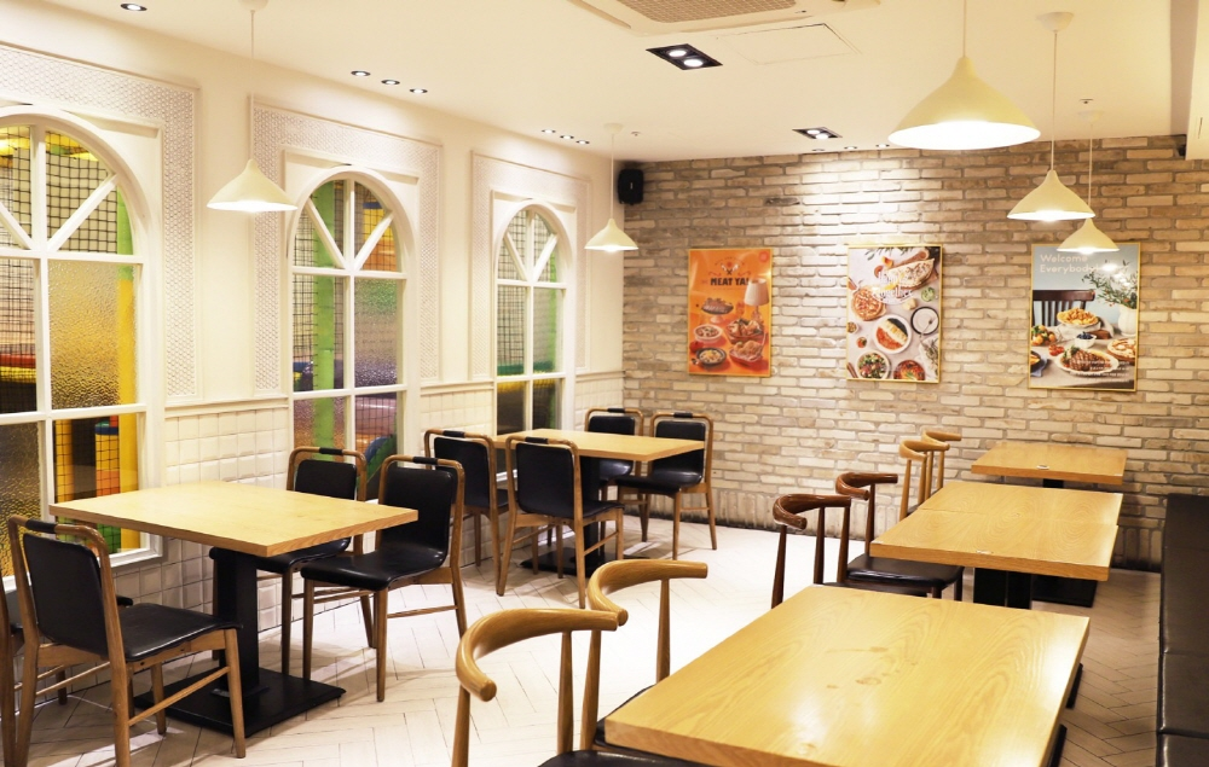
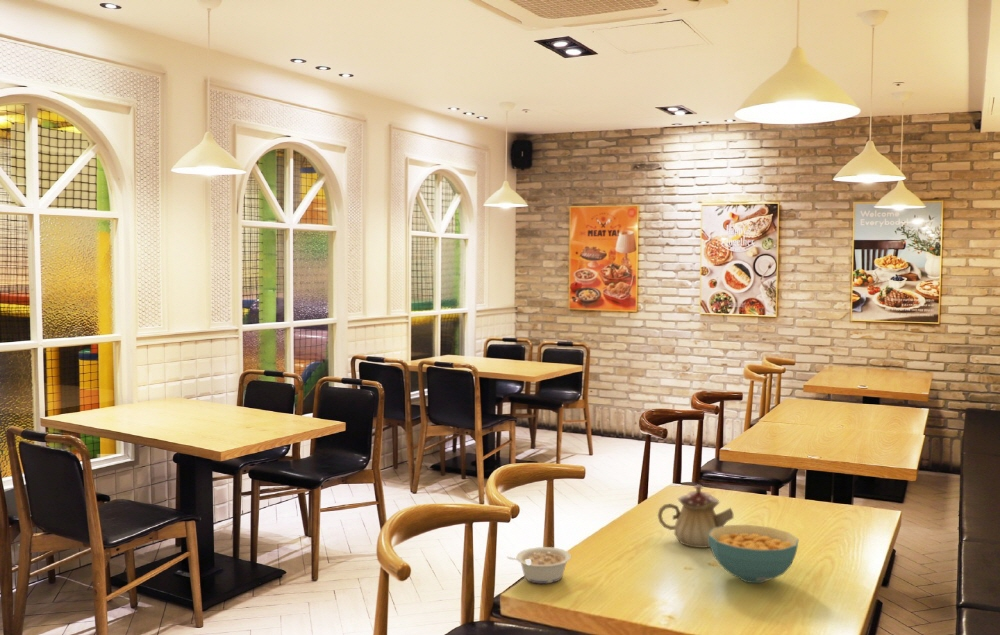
+ legume [506,546,572,585]
+ teapot [657,483,735,549]
+ cereal bowl [708,524,800,584]
